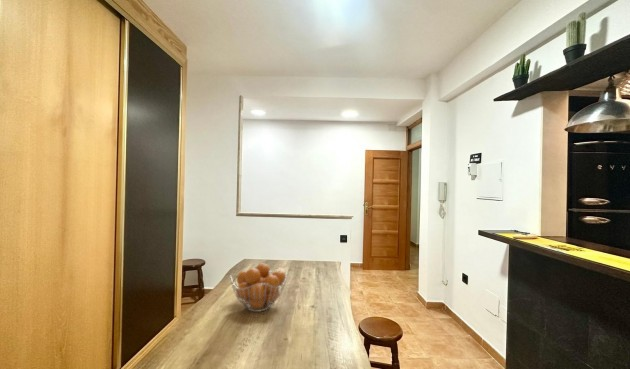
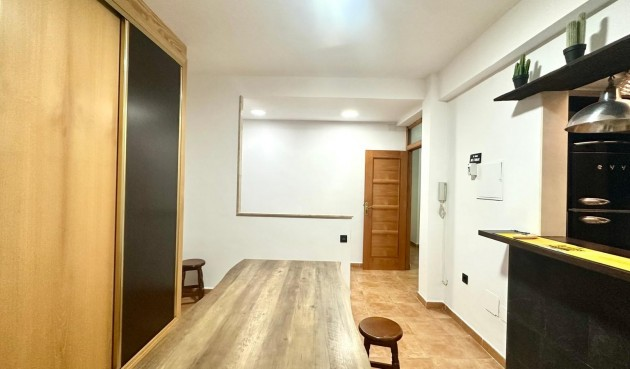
- fruit basket [229,262,288,313]
